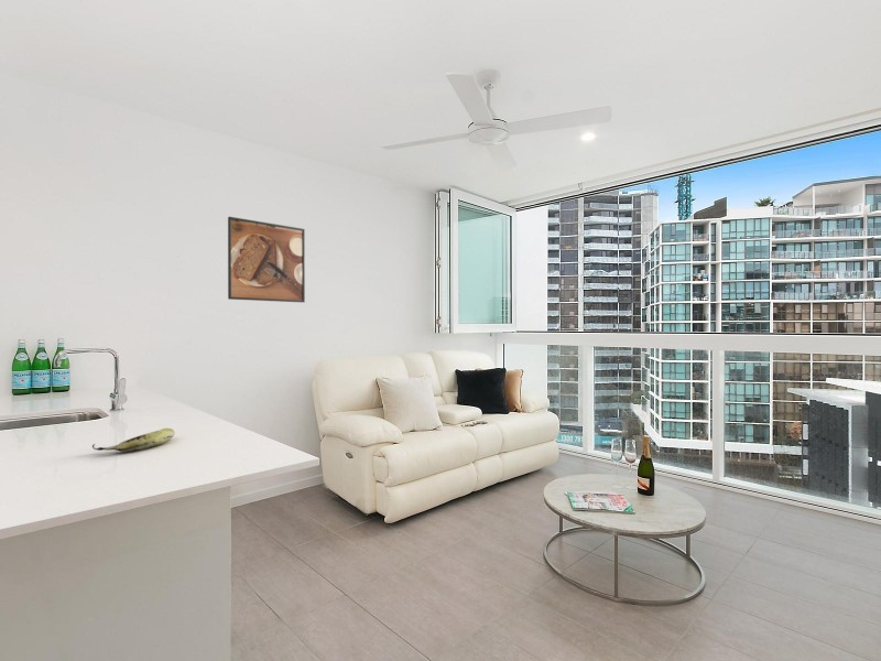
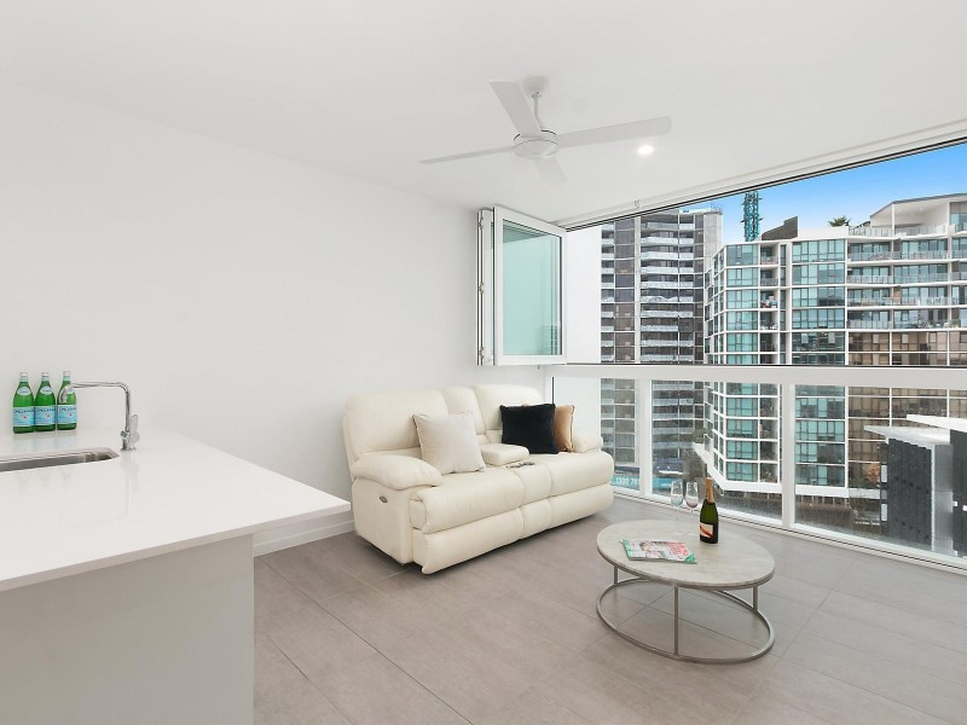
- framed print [227,216,306,304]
- fruit [91,427,175,453]
